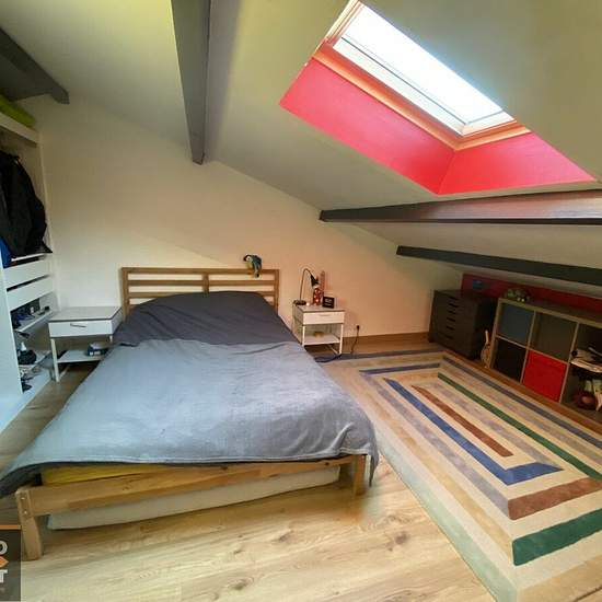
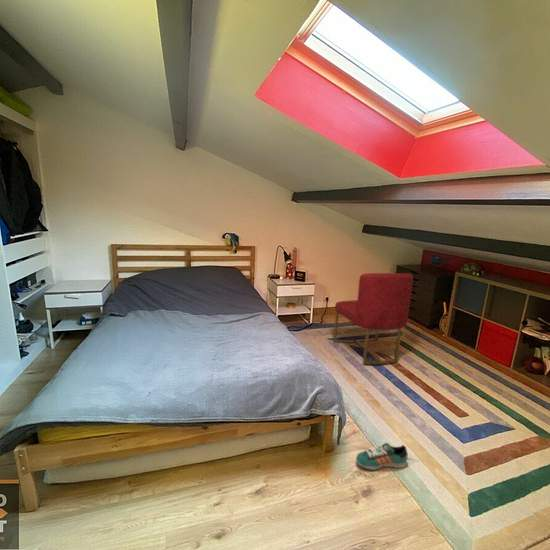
+ sneaker [355,442,409,471]
+ chair [332,272,414,365]
